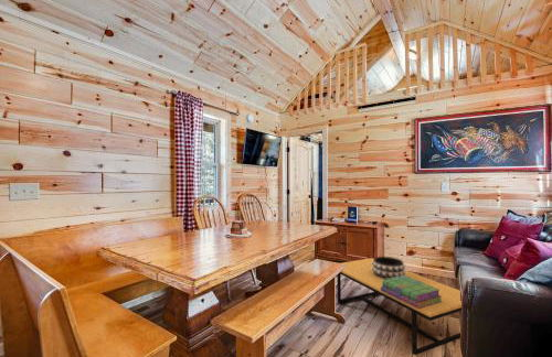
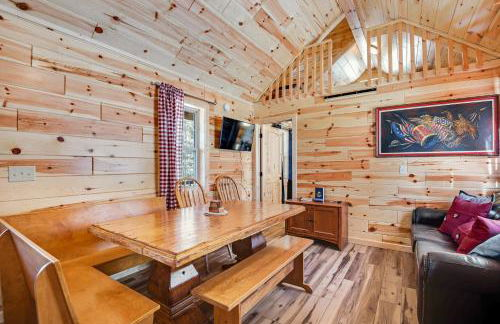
- decorative bowl [372,256,406,279]
- coffee table [336,257,461,356]
- stack of books [381,275,442,309]
